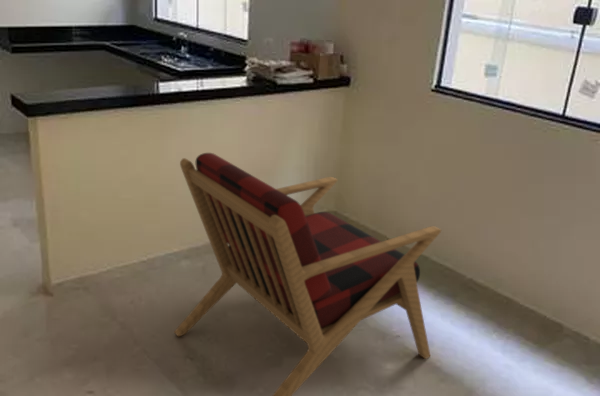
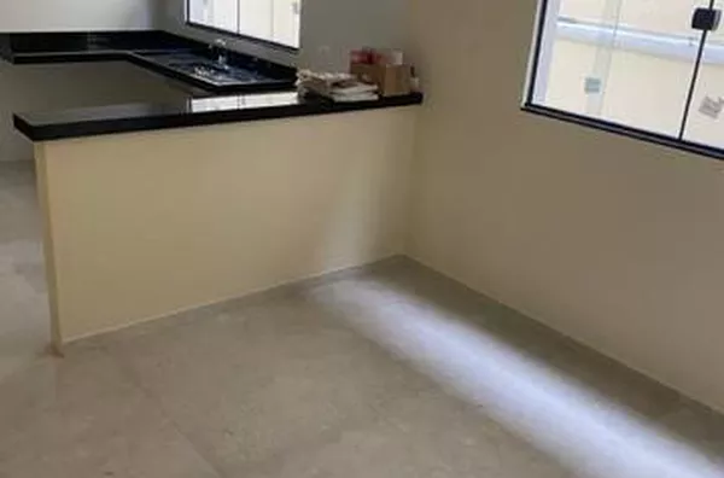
- armchair [174,152,442,396]
